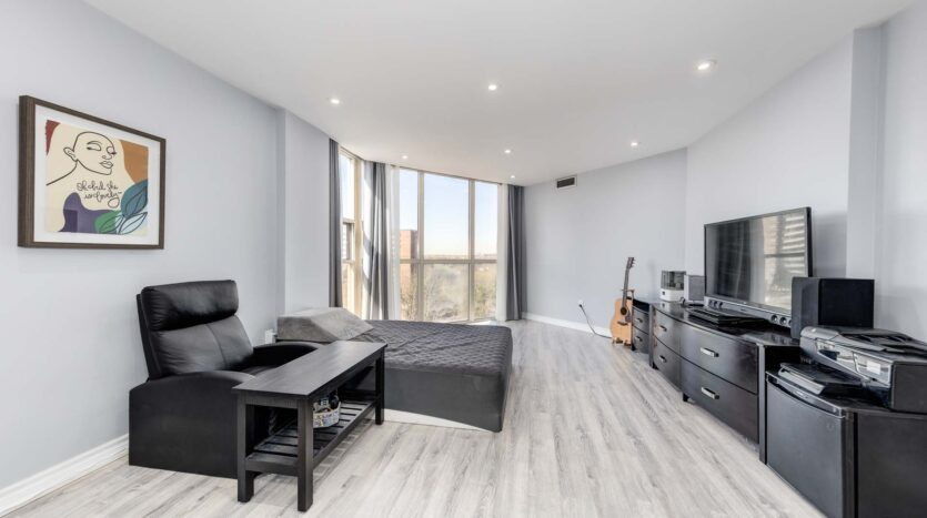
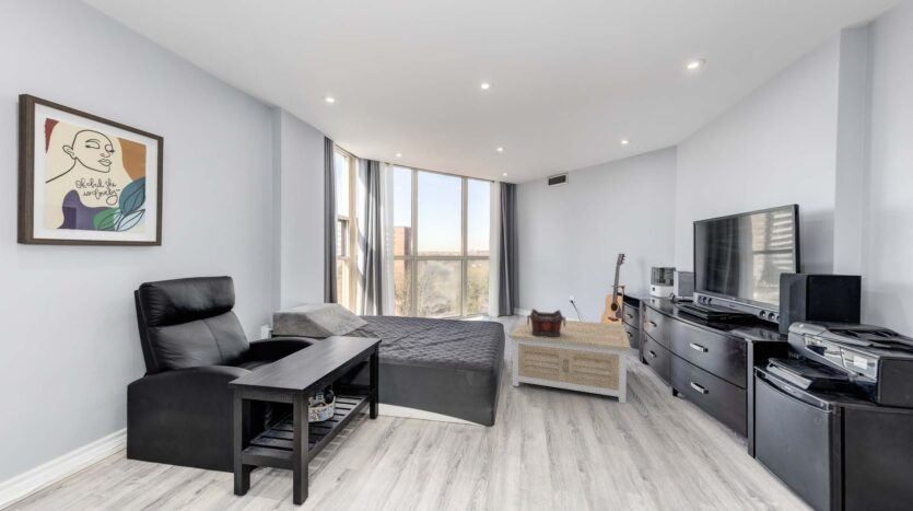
+ decorative container [526,307,567,338]
+ coffee table [507,317,632,405]
